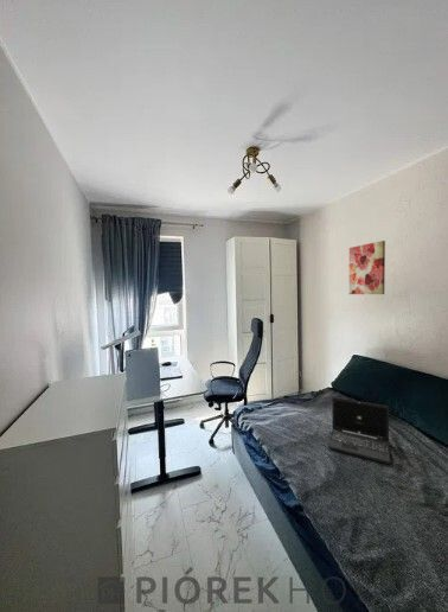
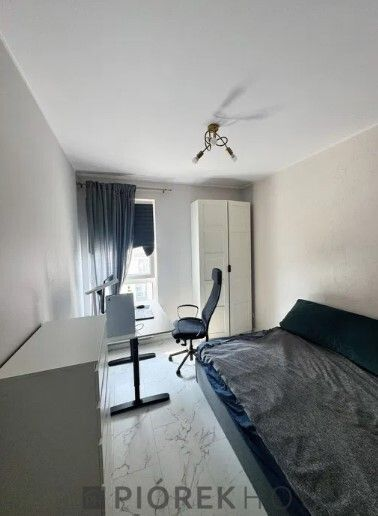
- wall art [348,240,386,295]
- laptop [327,396,392,465]
